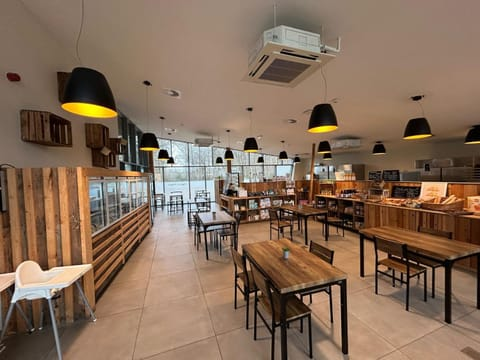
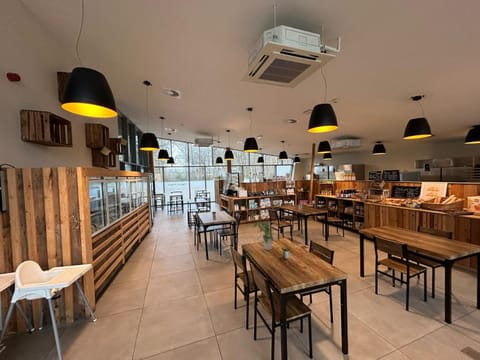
+ potted plant [252,220,276,251]
